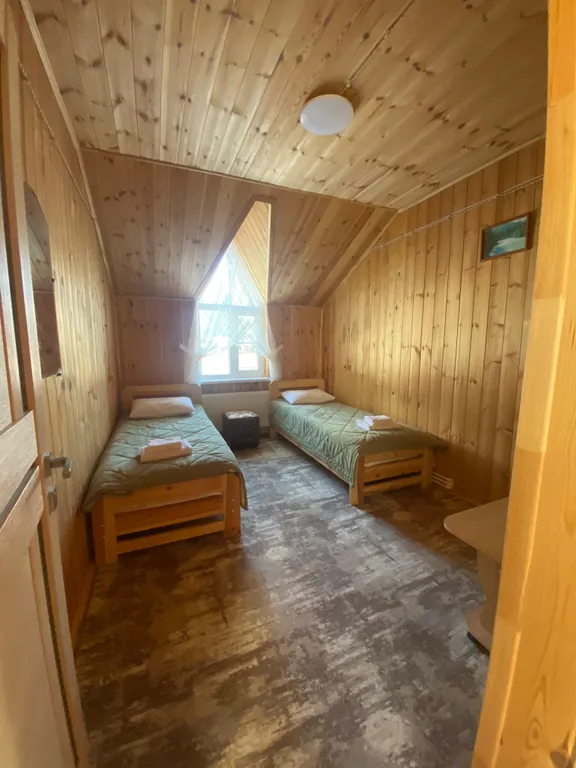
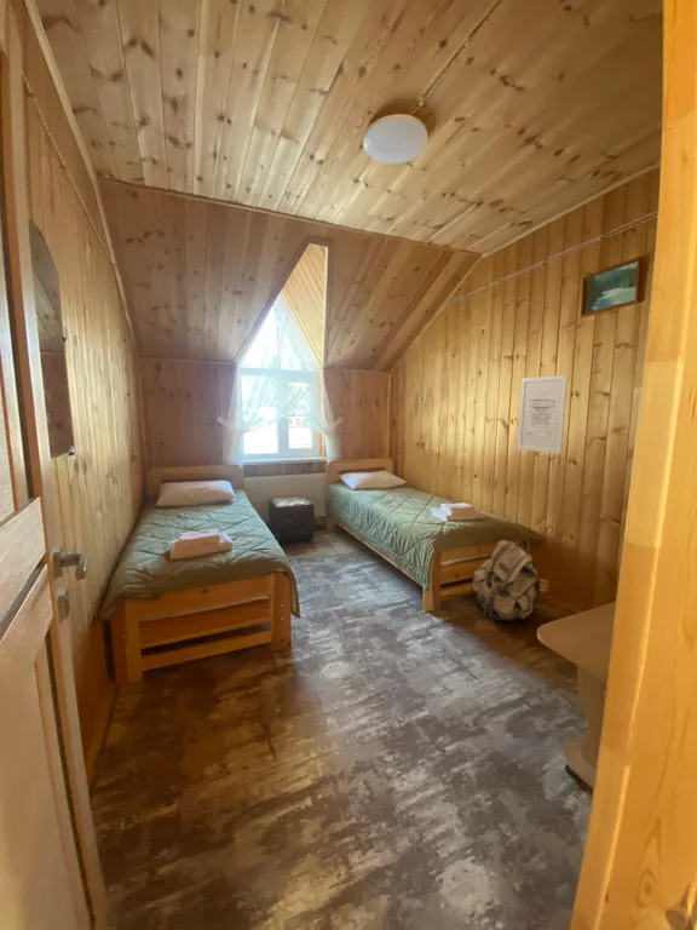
+ wall art [517,374,569,455]
+ backpack [472,539,541,622]
